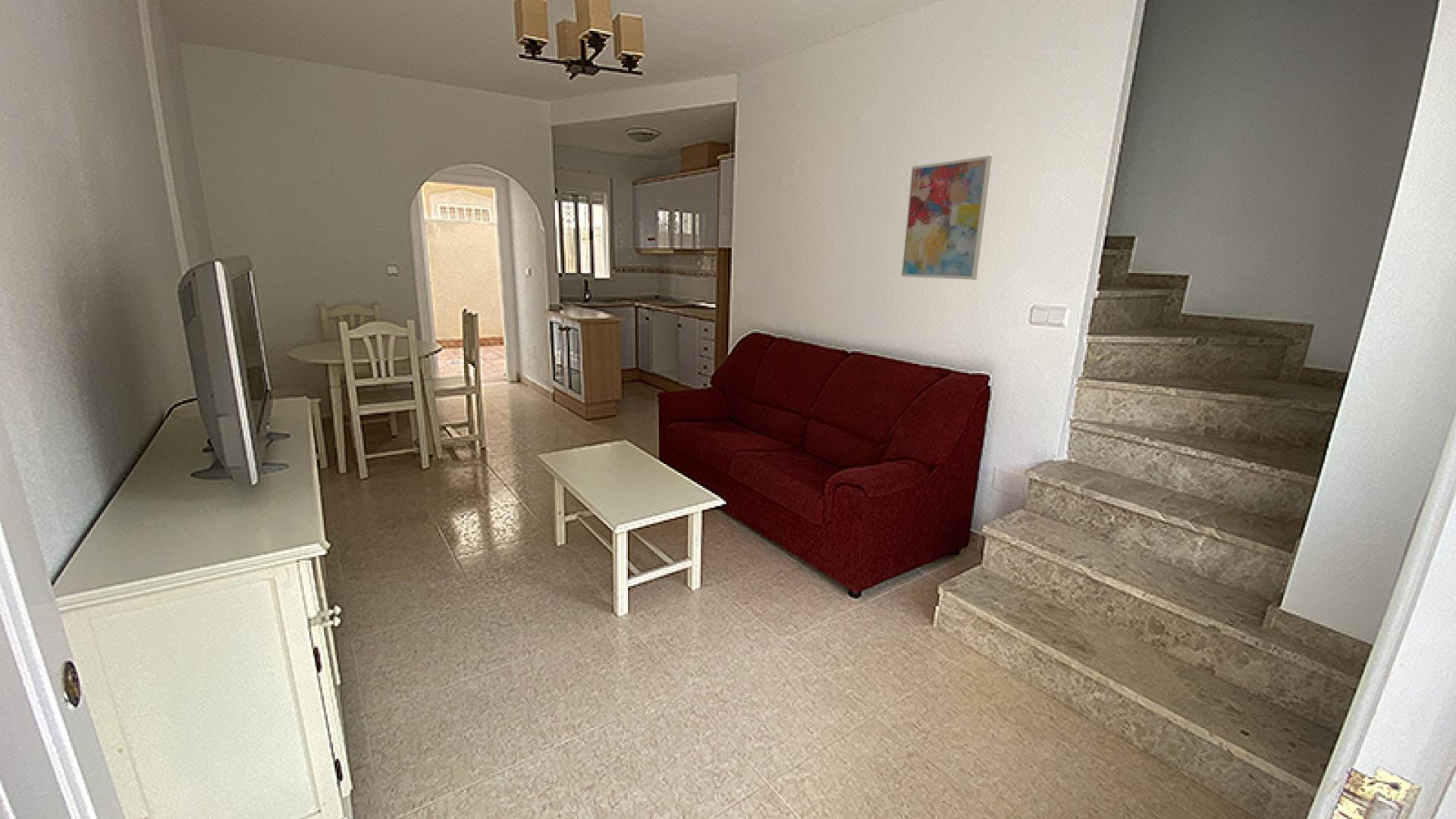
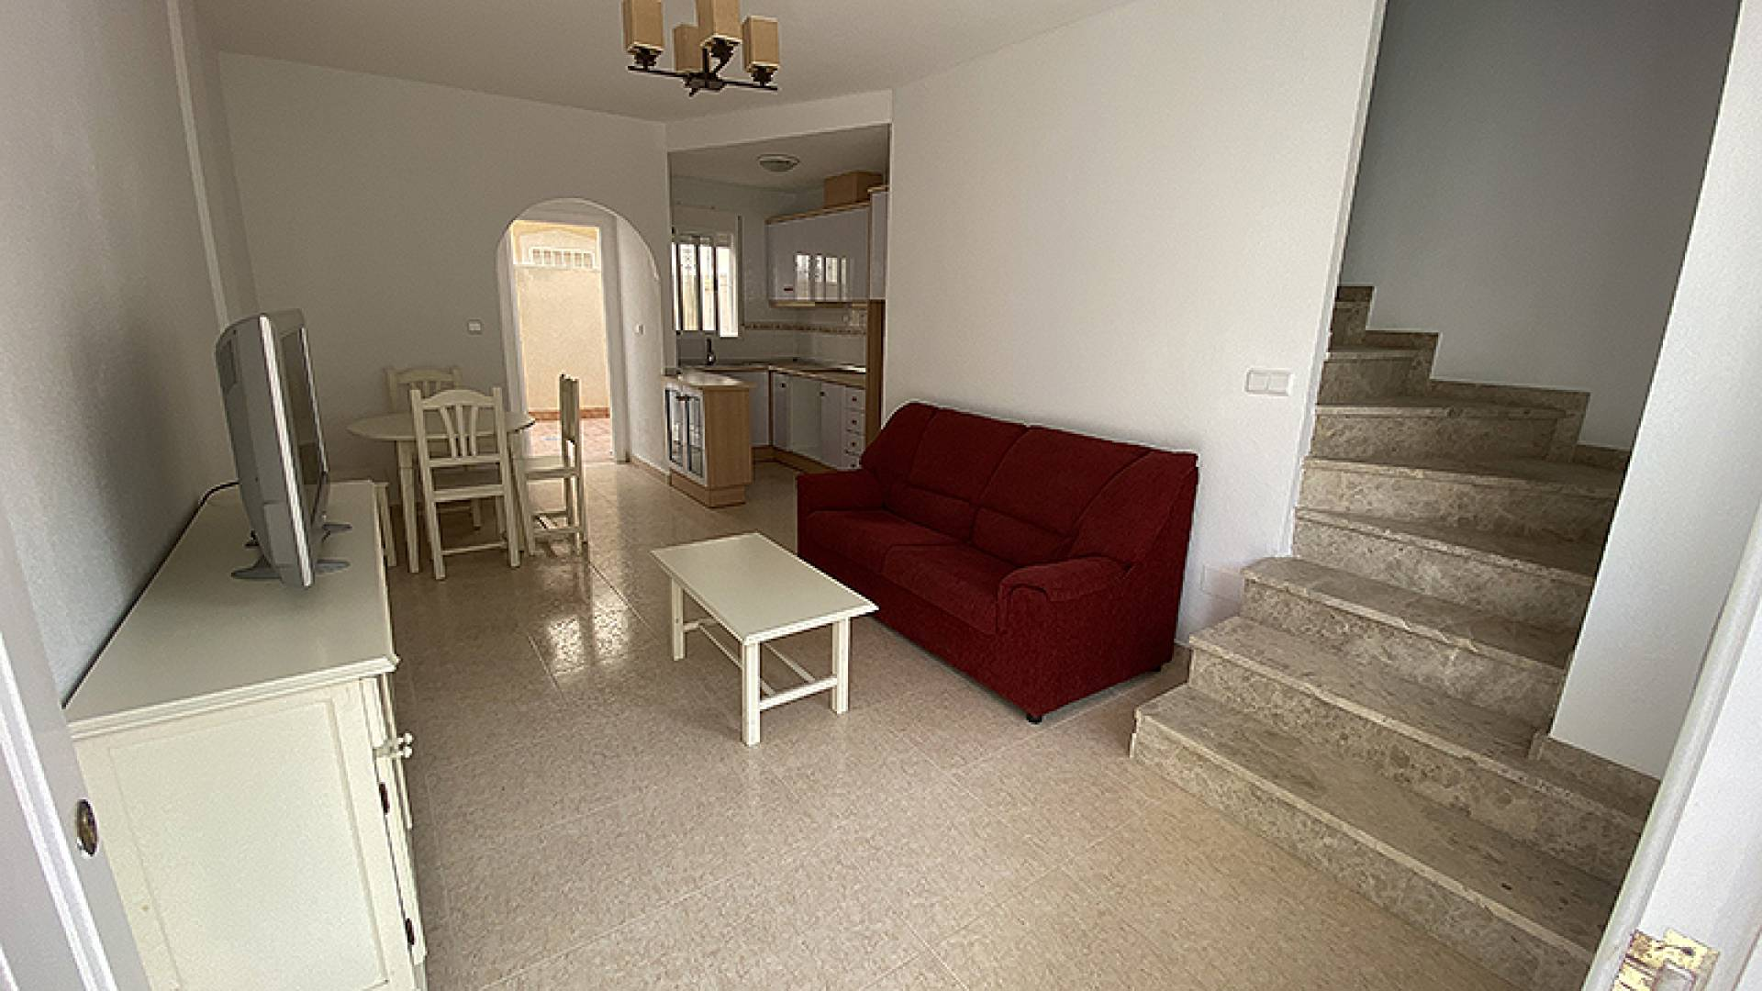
- wall art [901,155,993,281]
